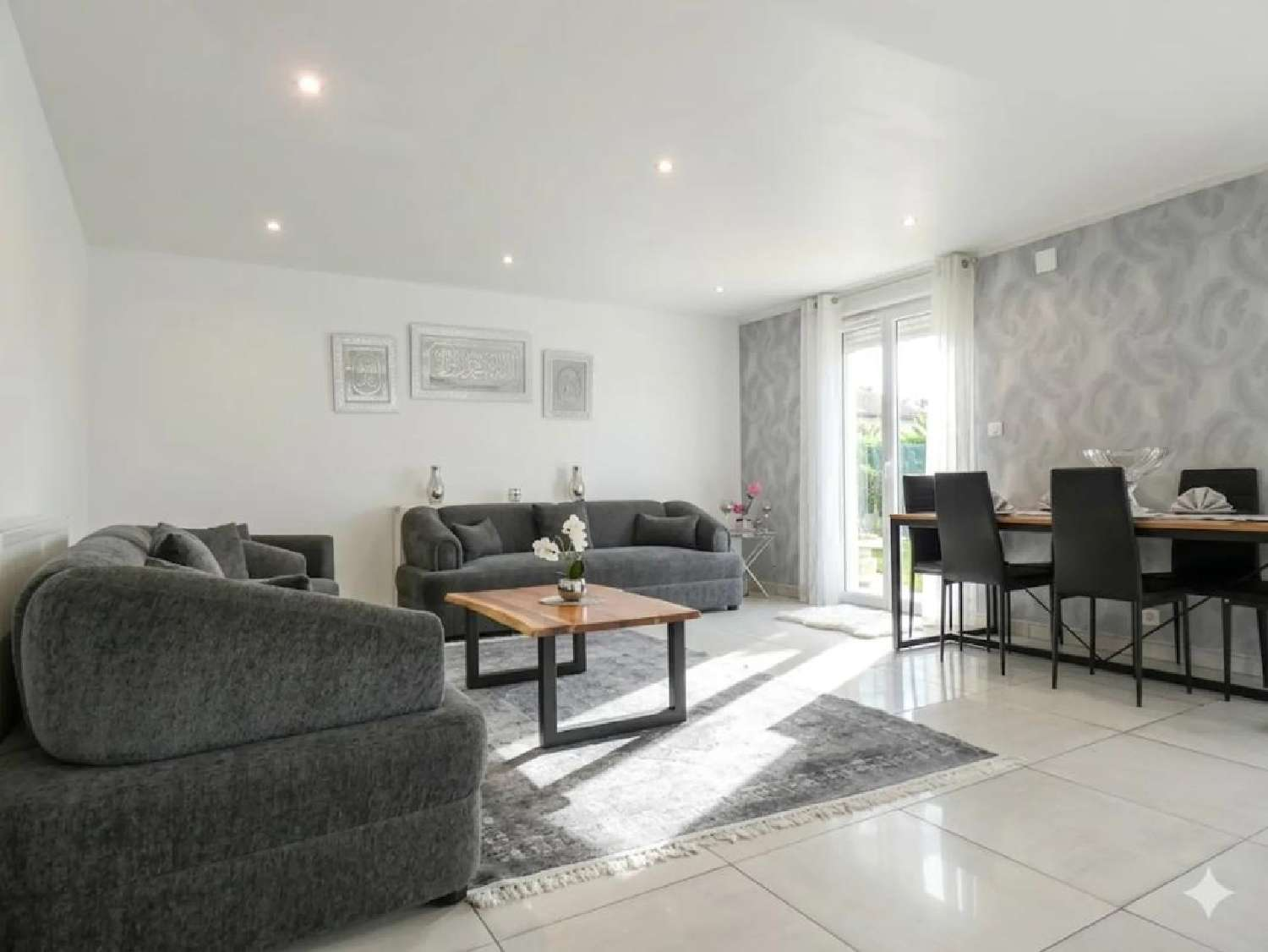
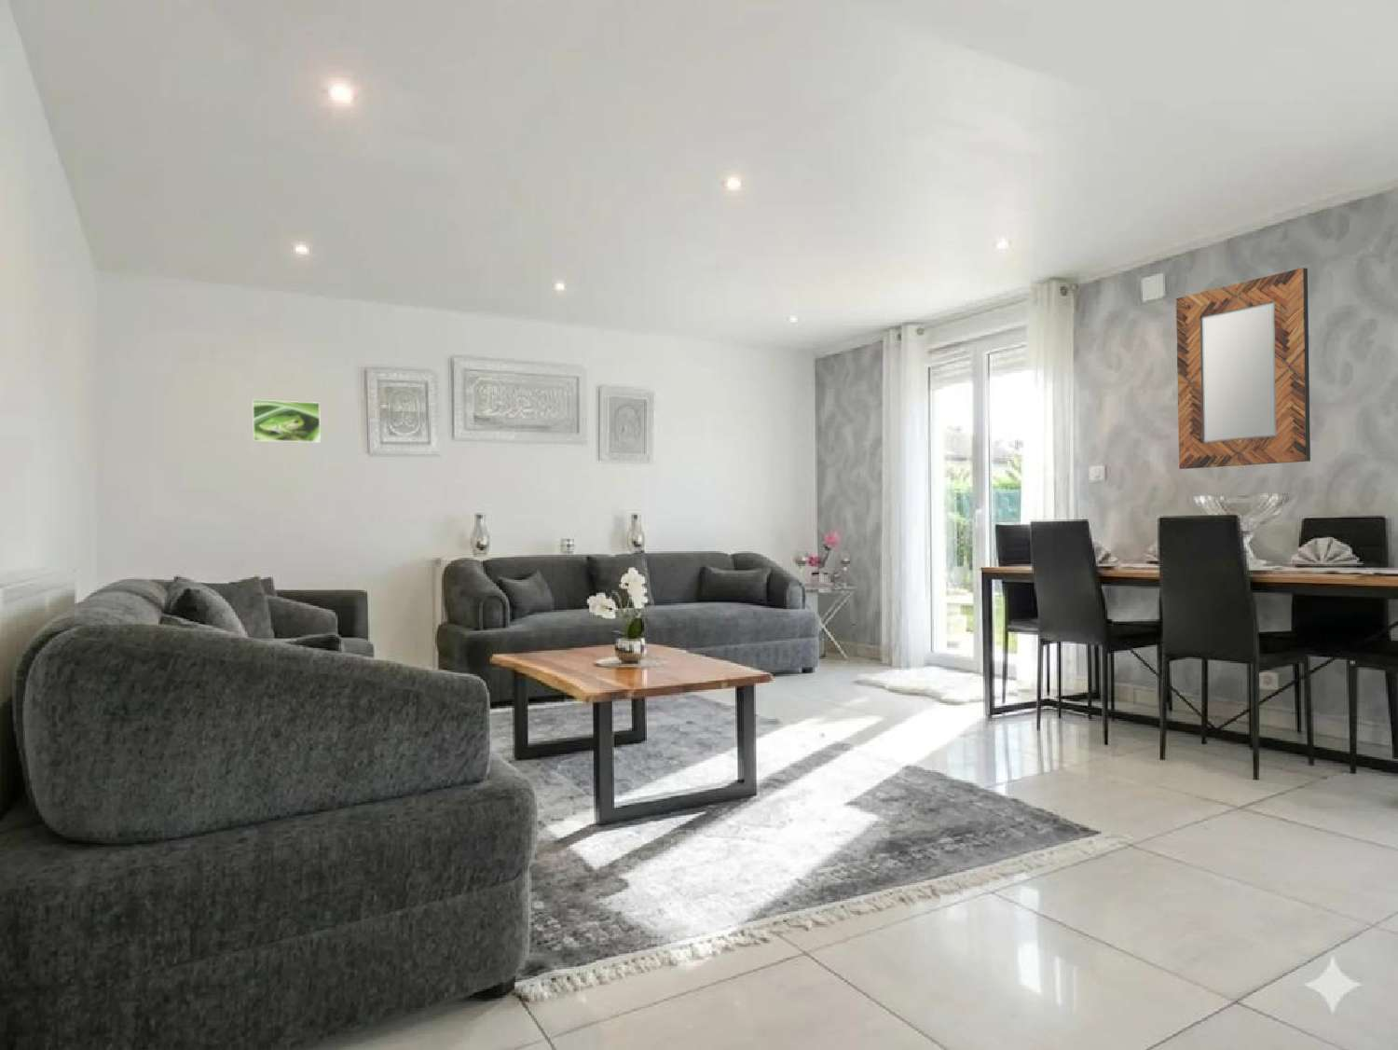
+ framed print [251,399,322,443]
+ home mirror [1175,267,1311,470]
